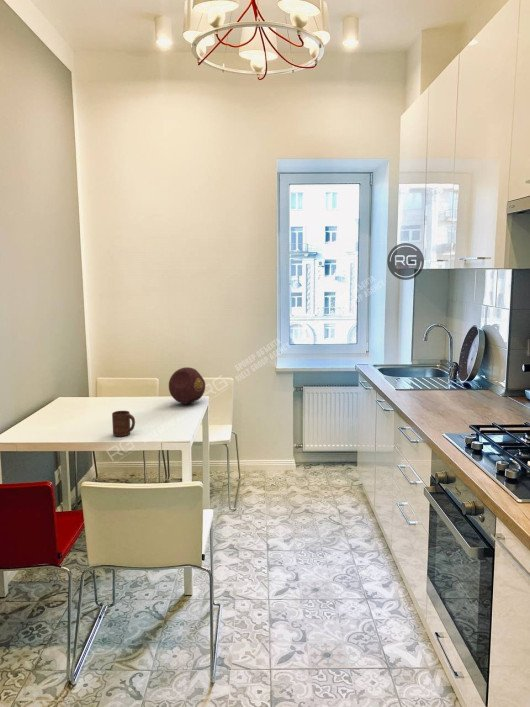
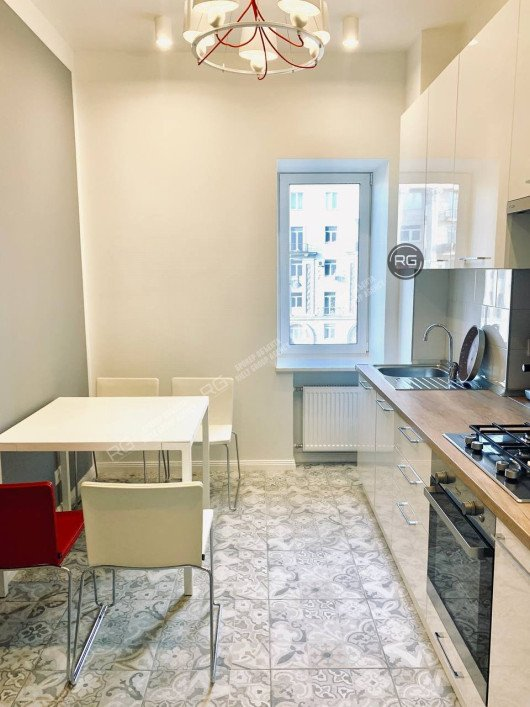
- decorative ball [168,366,206,405]
- cup [111,410,136,437]
